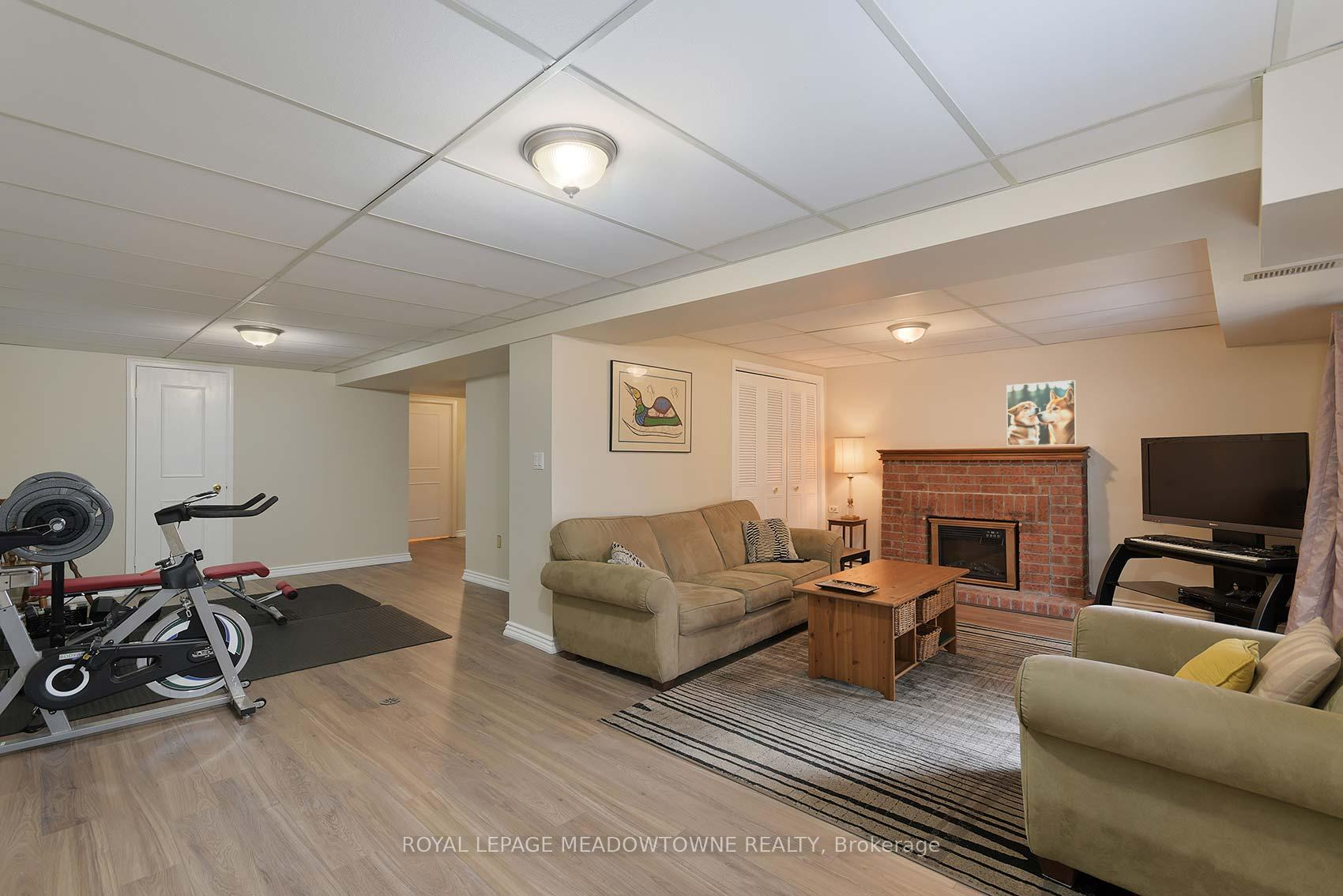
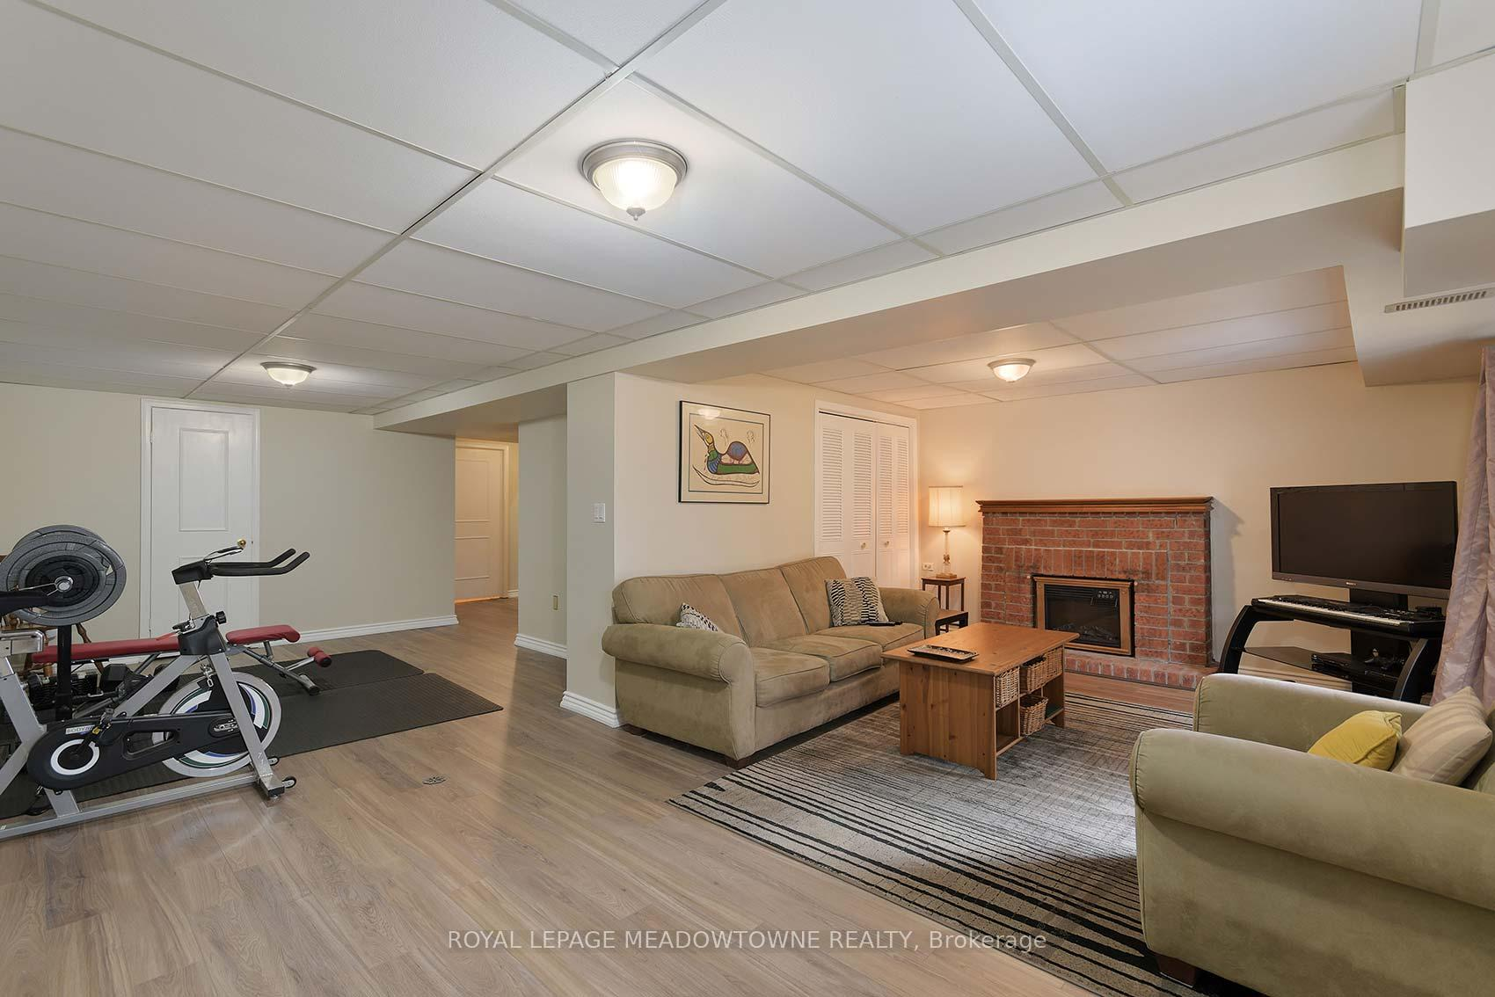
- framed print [1006,379,1078,446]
